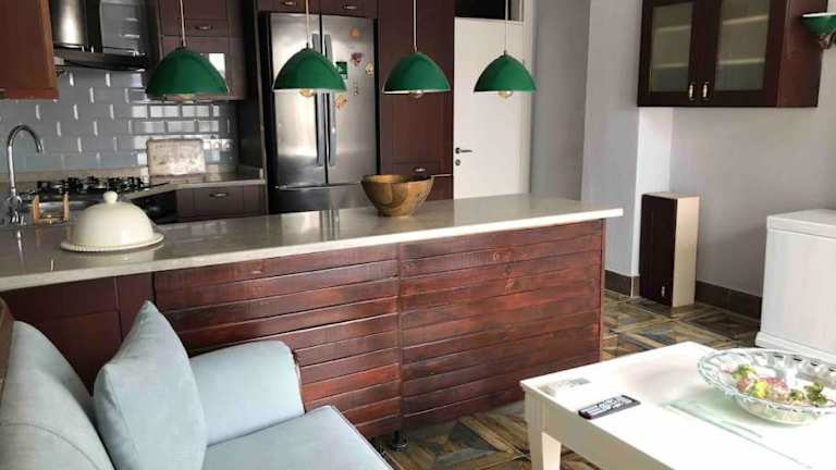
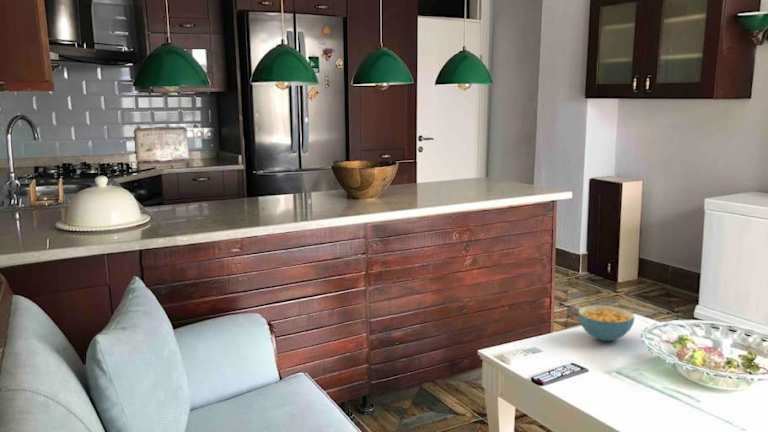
+ cereal bowl [577,304,636,342]
